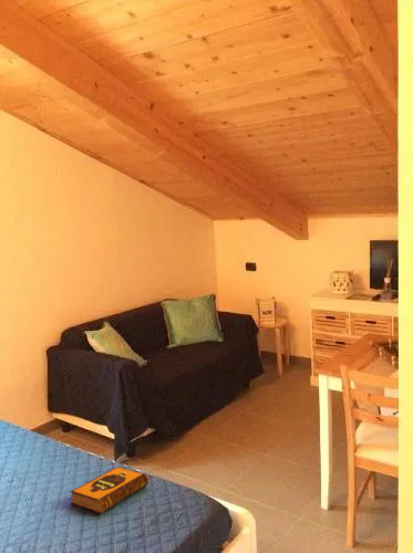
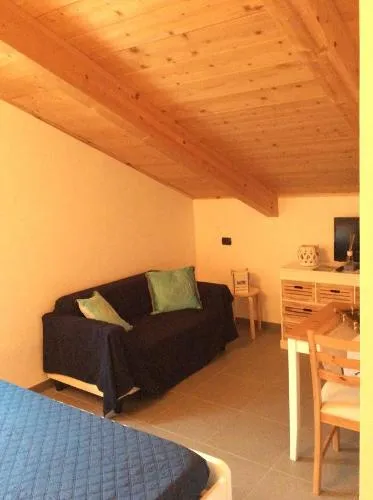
- hardback book [70,466,149,515]
